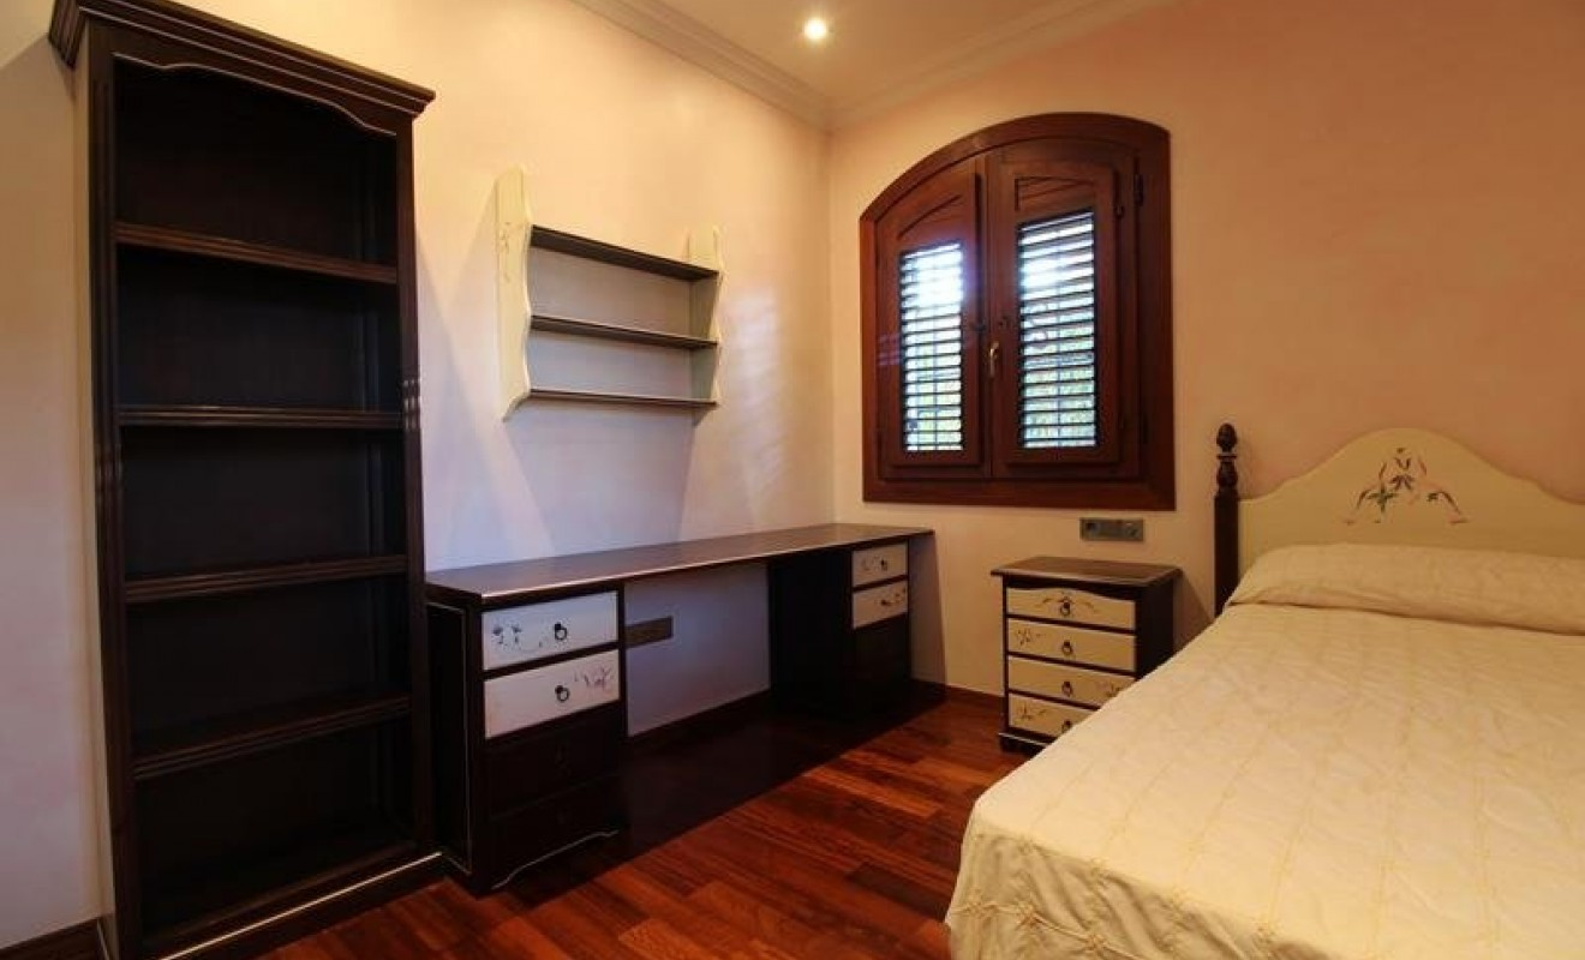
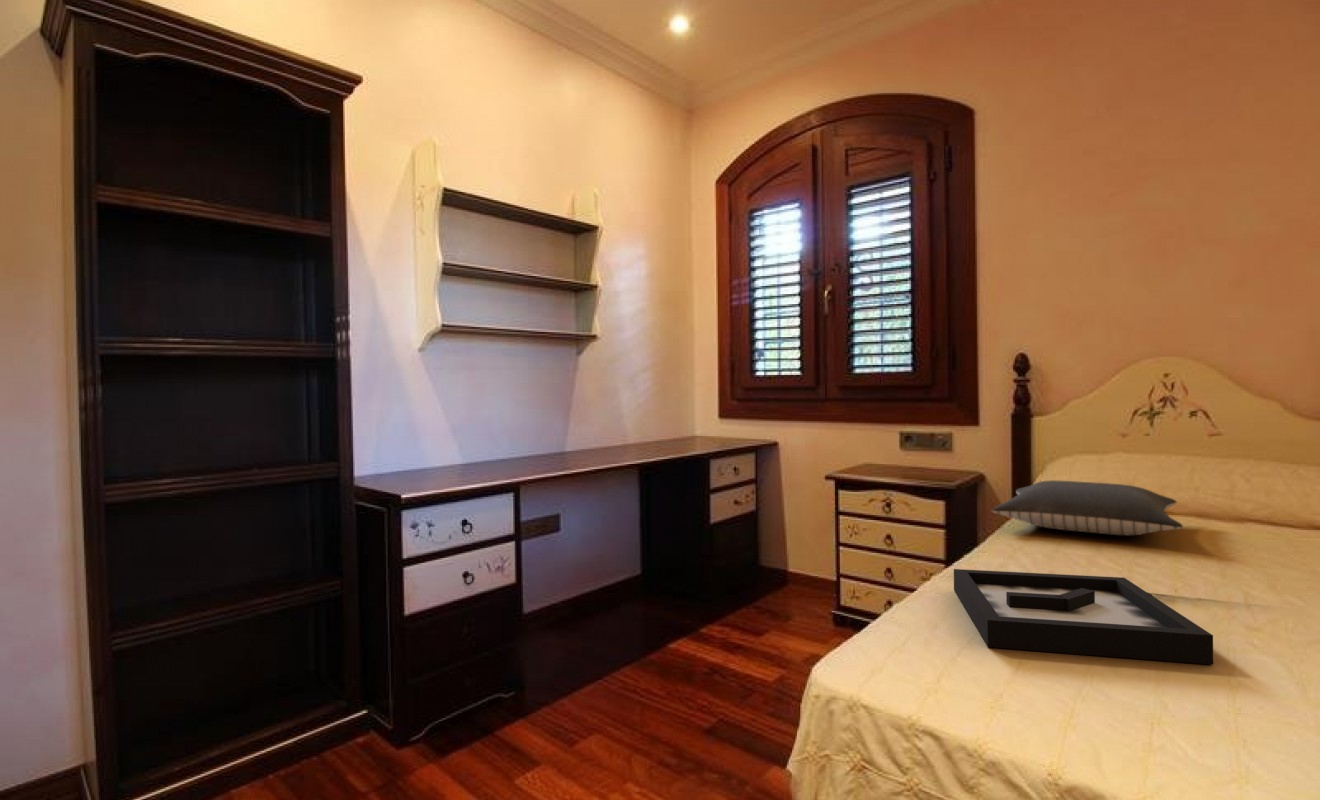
+ decorative tray [953,568,1214,666]
+ pillow [991,479,1184,536]
